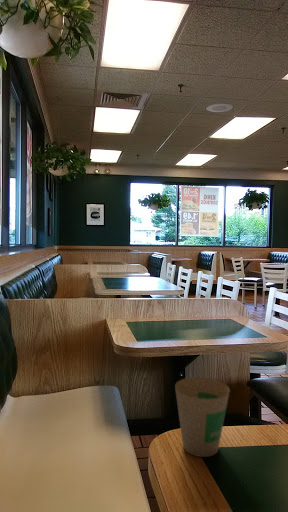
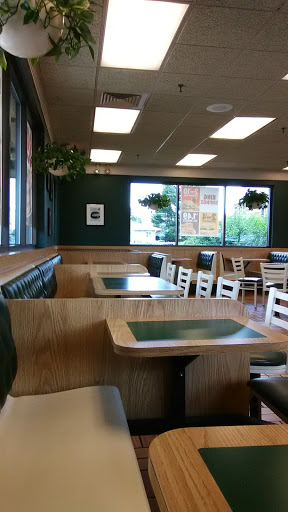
- paper cup [174,376,231,458]
